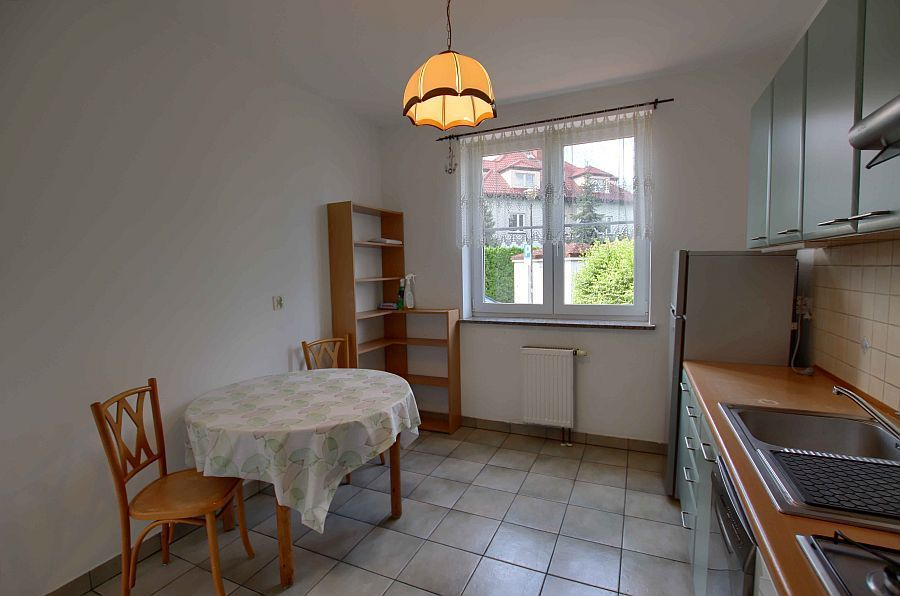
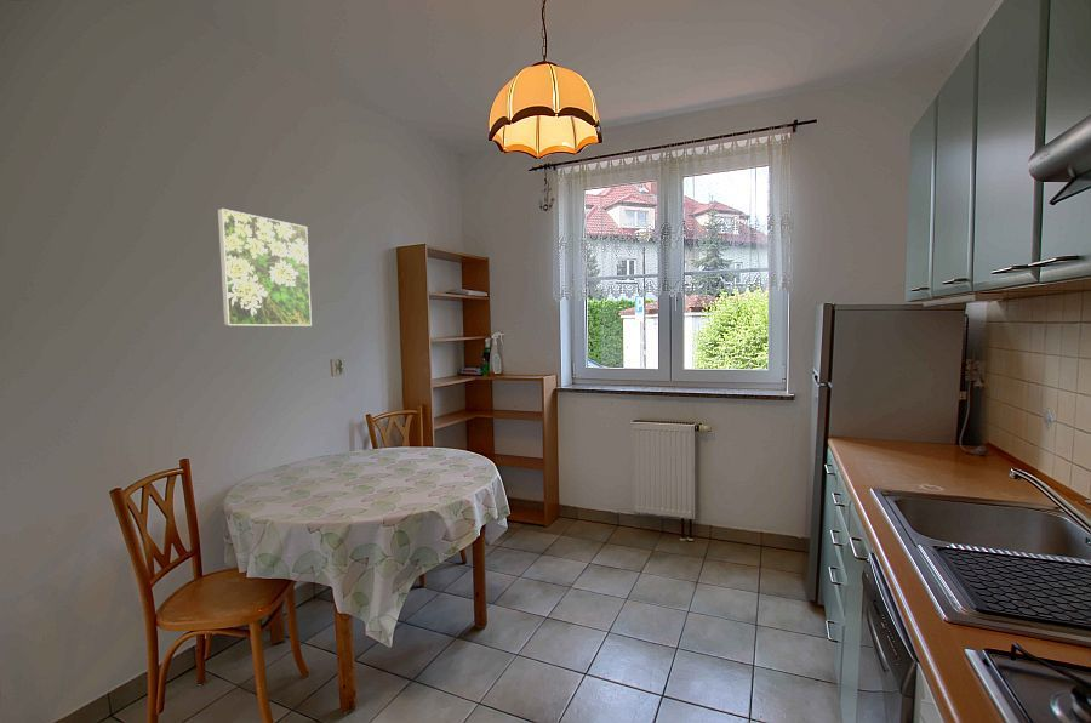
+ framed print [217,207,313,328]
